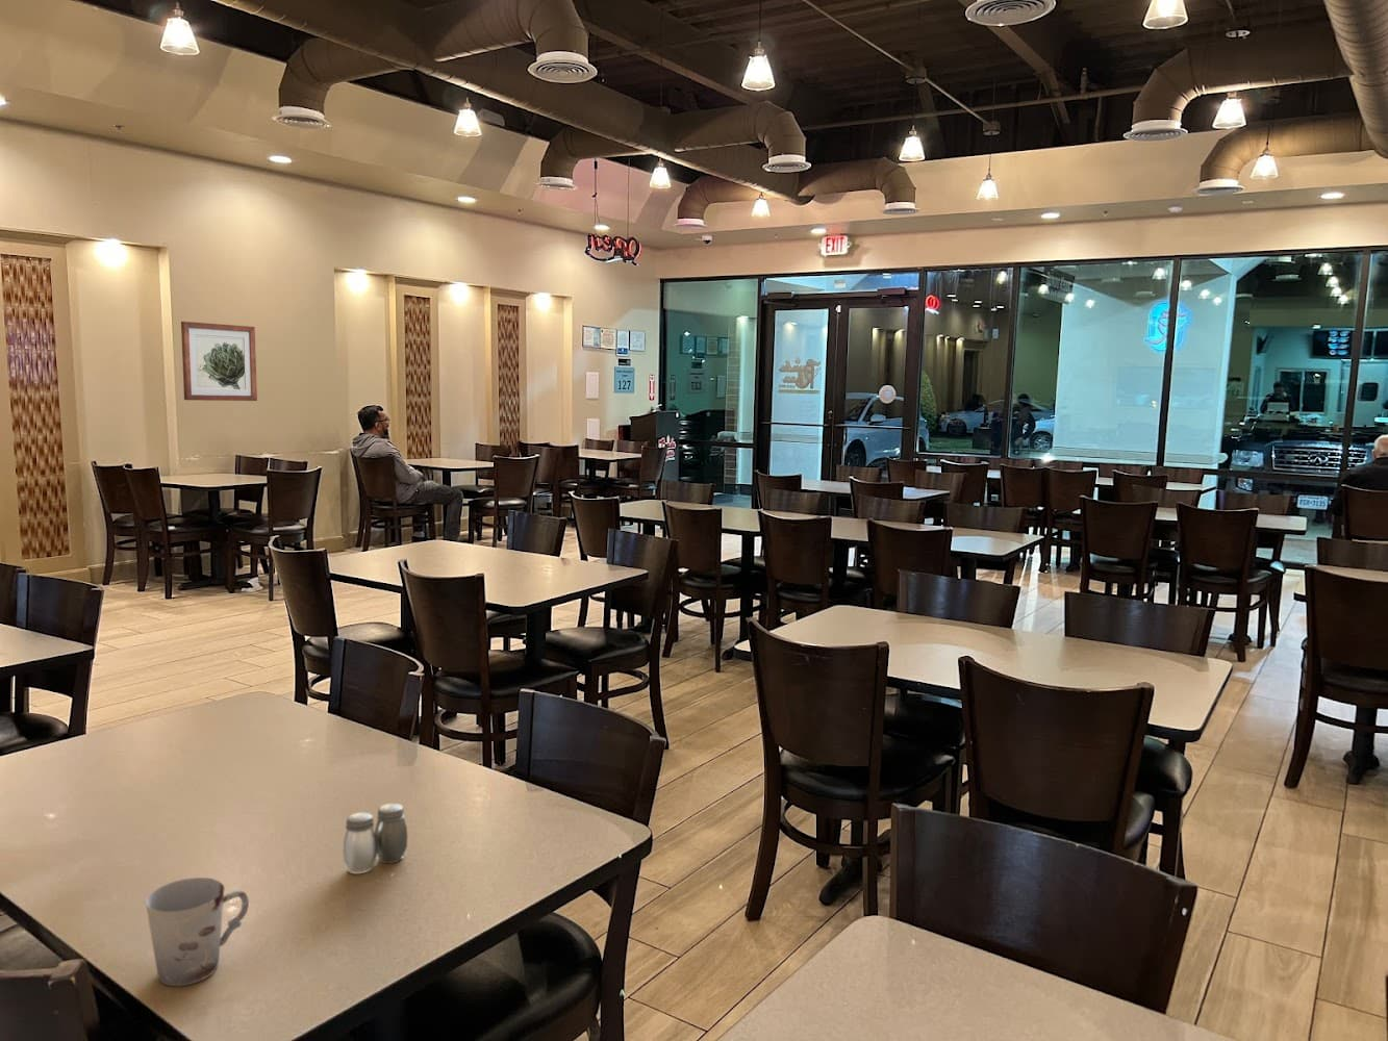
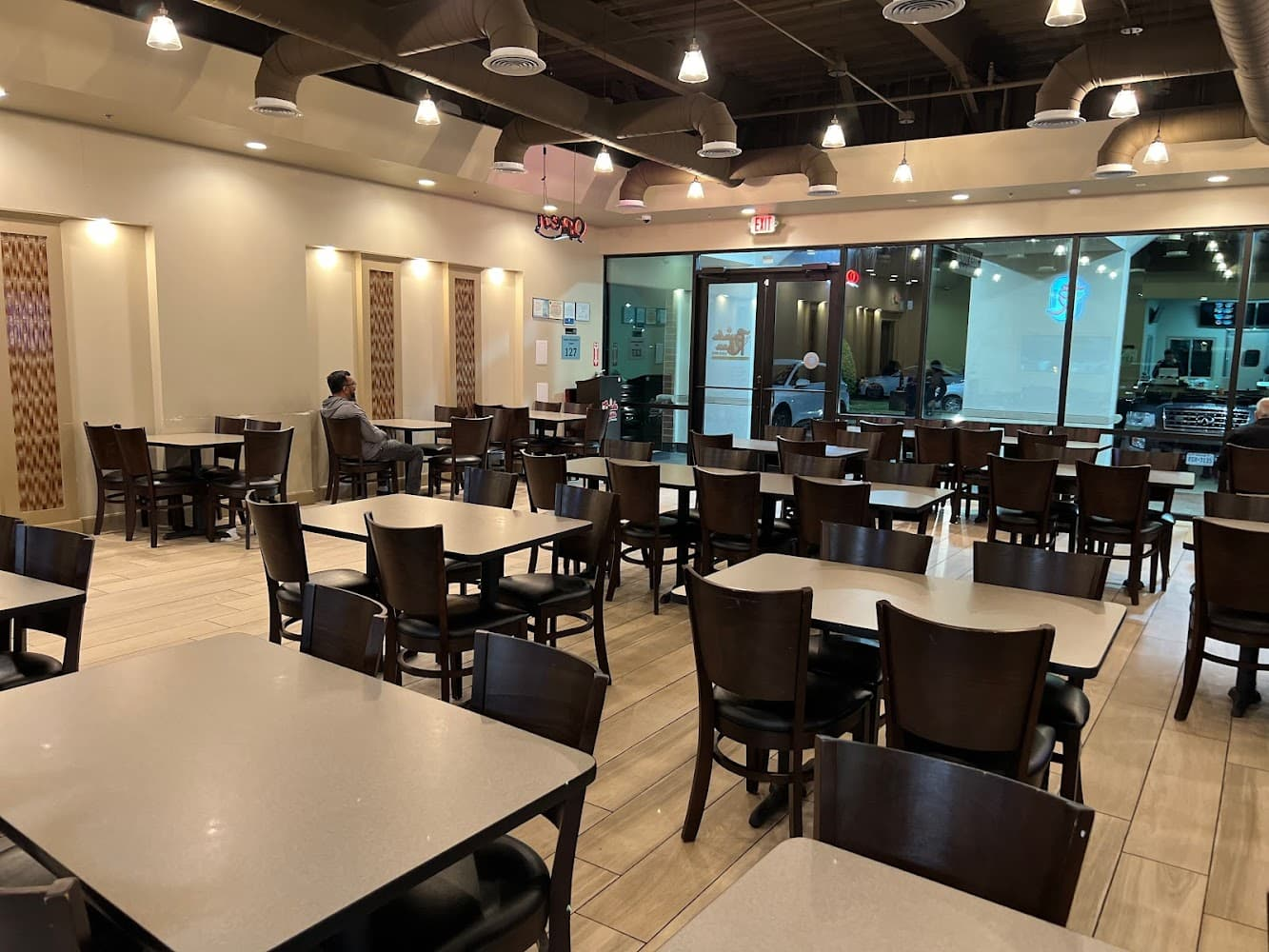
- cup [144,877,249,986]
- wall art [180,320,258,401]
- salt and pepper shaker [342,803,408,875]
